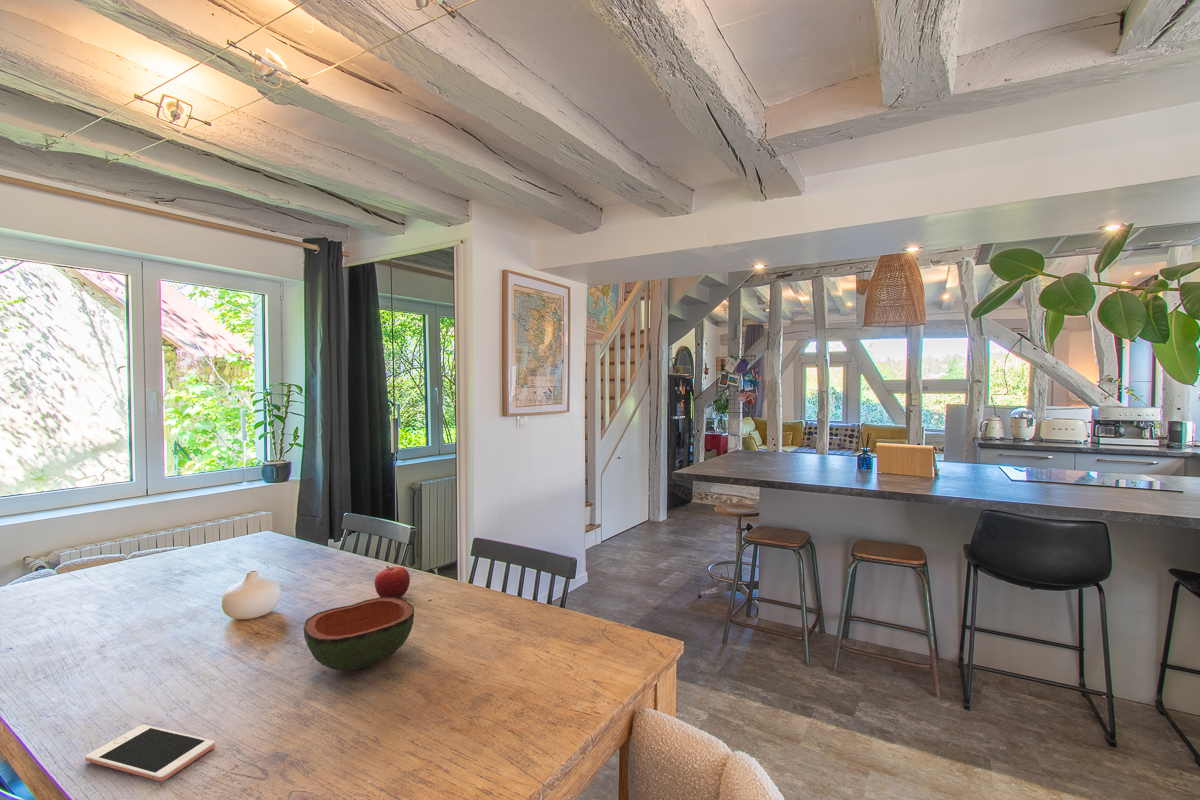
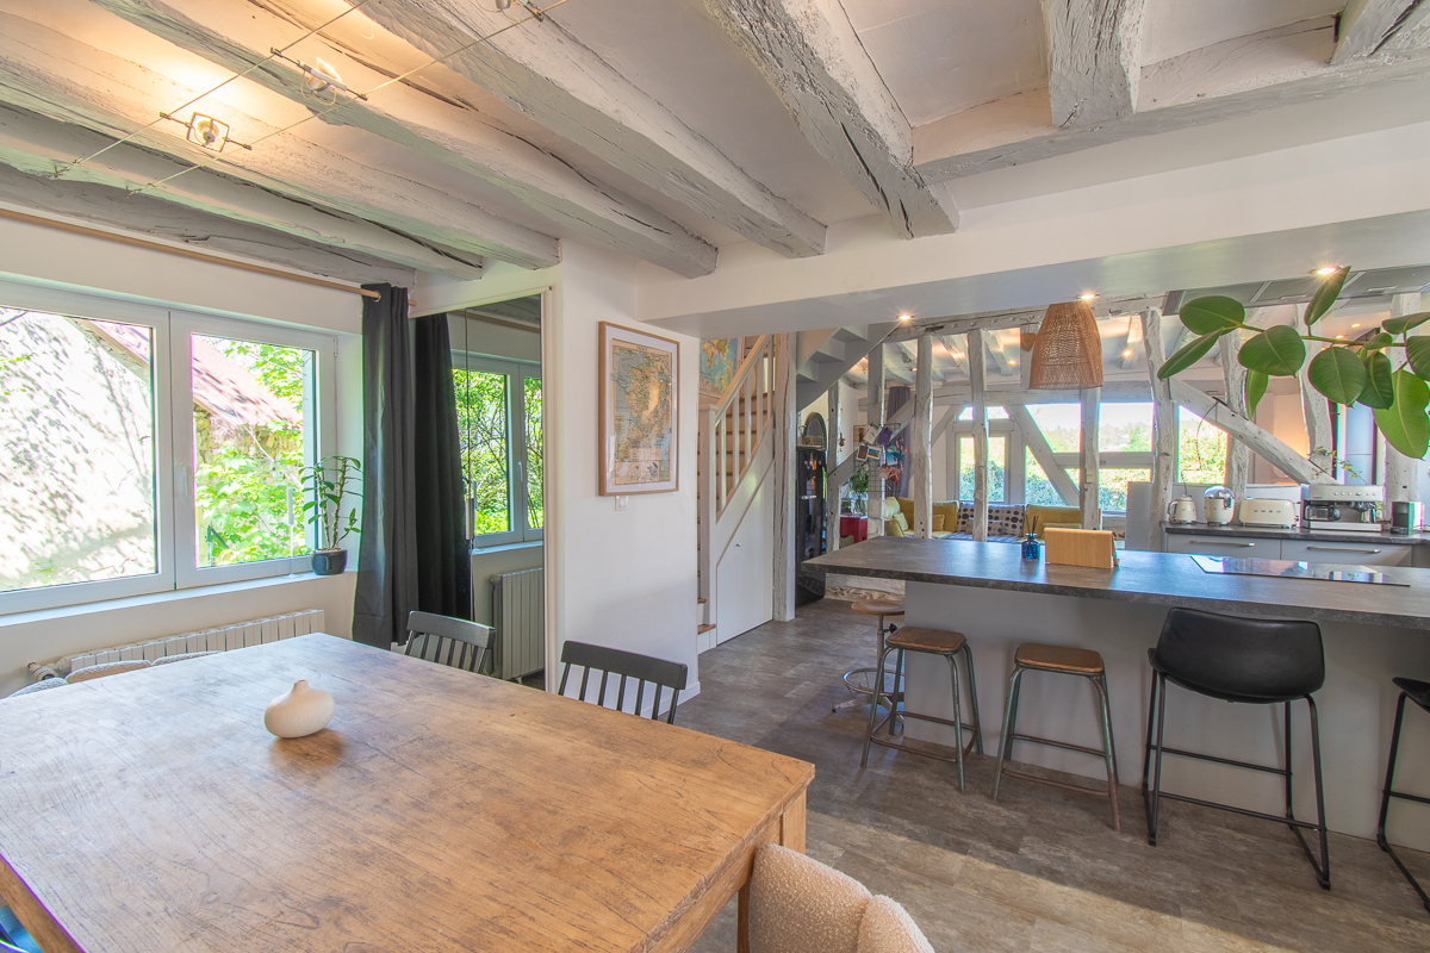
- fruit [374,565,411,599]
- cell phone [84,724,216,782]
- bowl [302,597,415,671]
